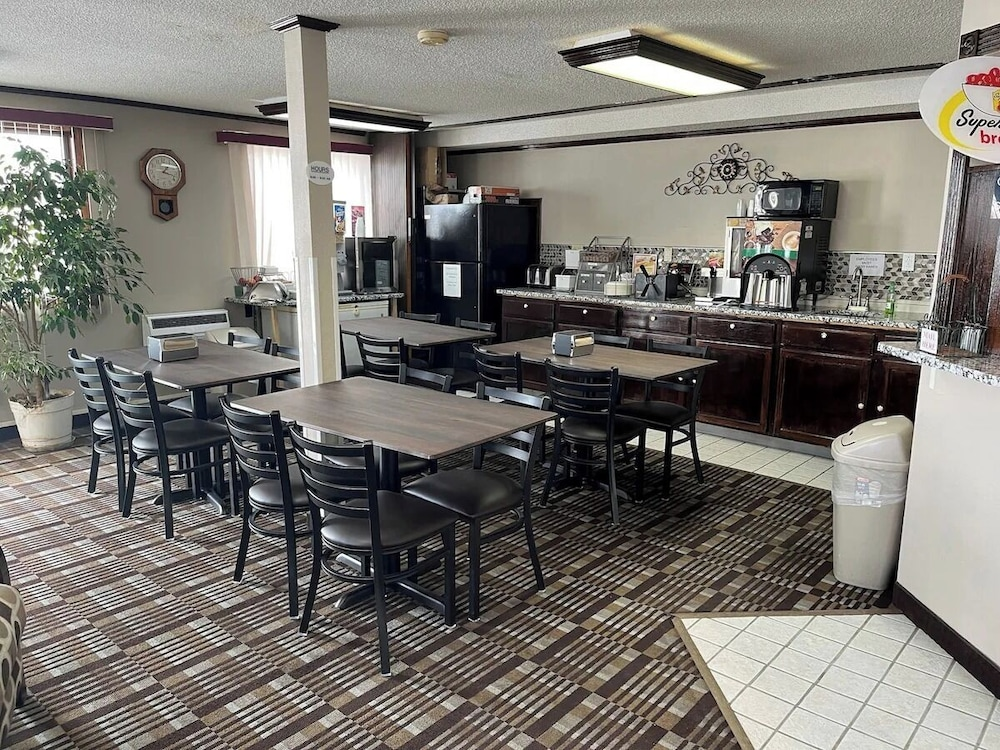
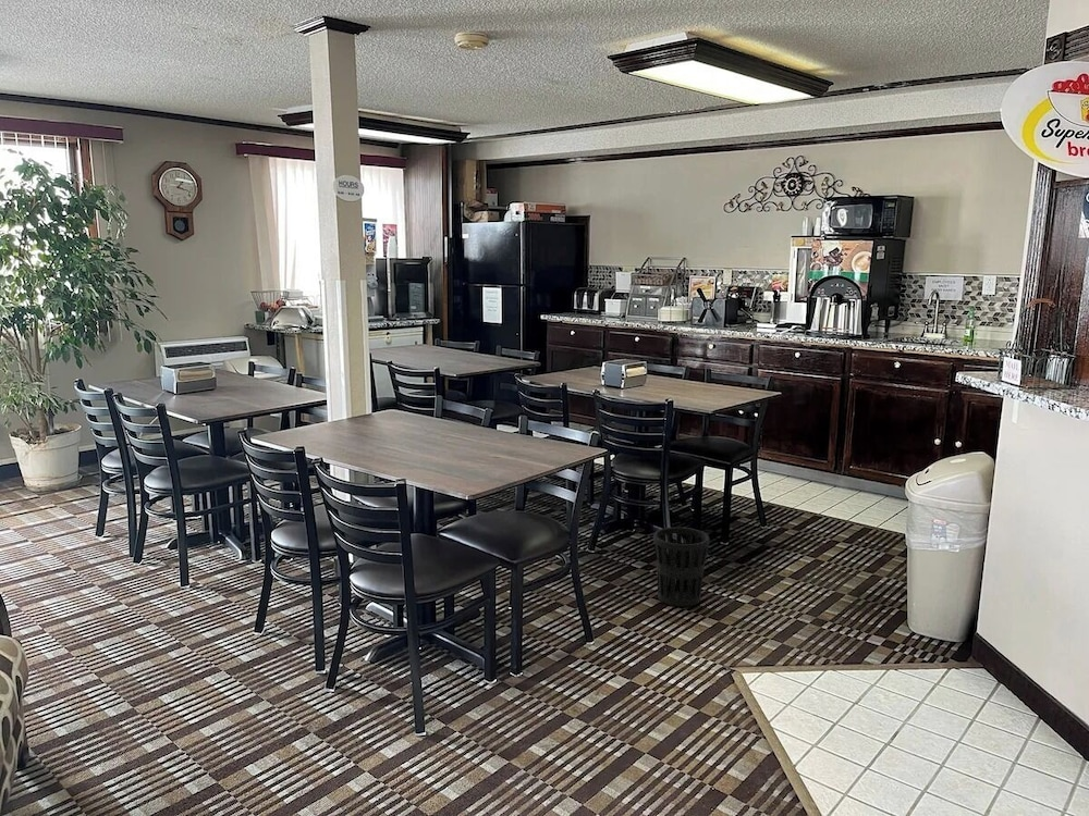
+ wastebasket [652,527,710,607]
